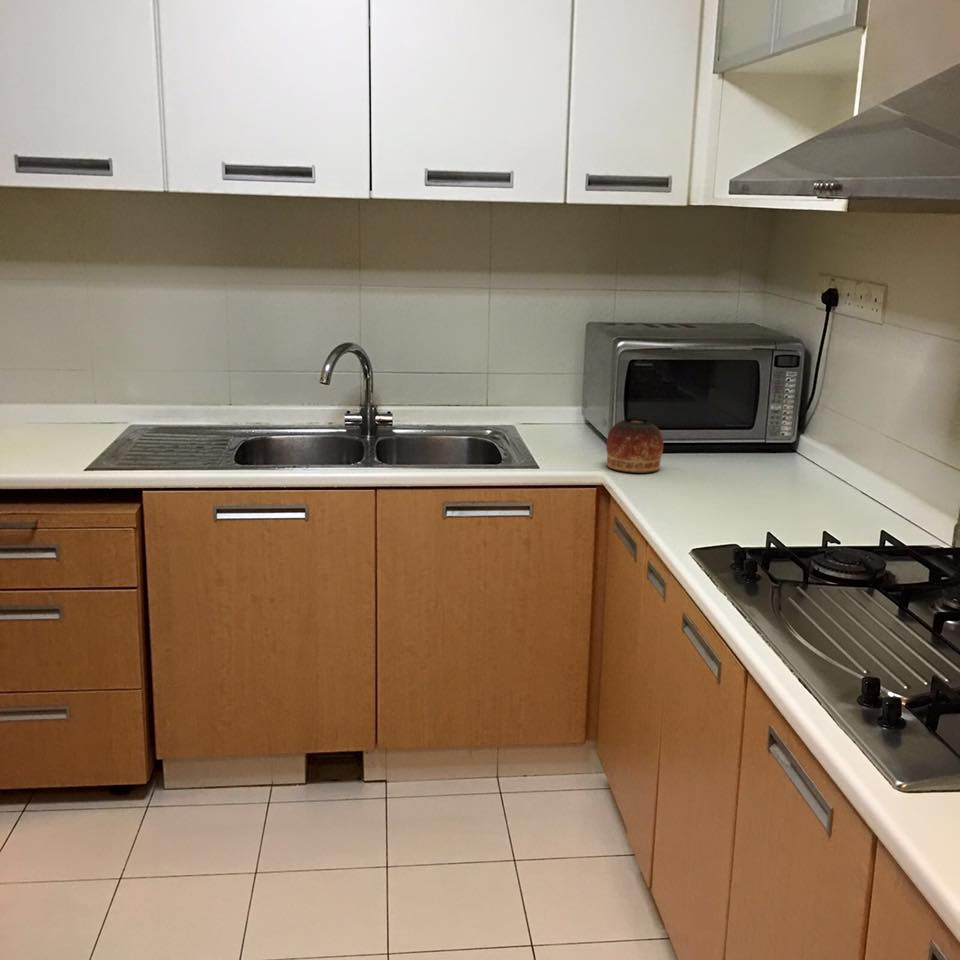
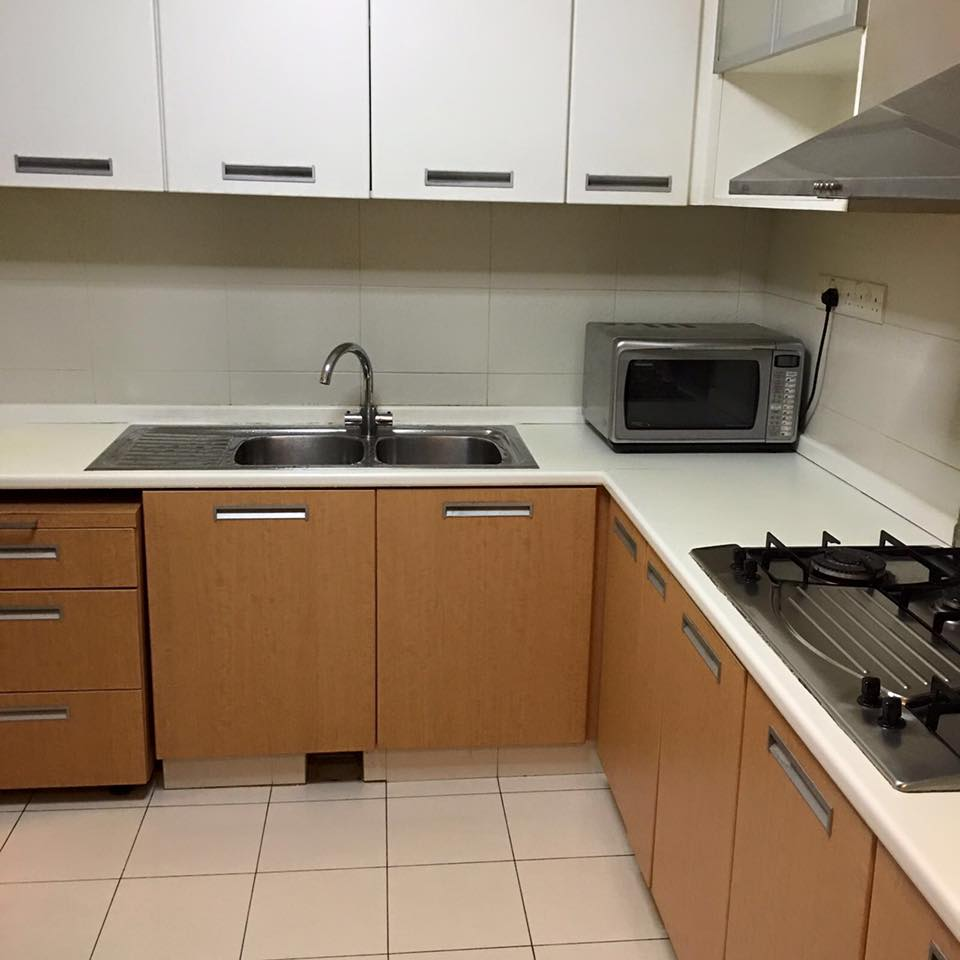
- bowl [605,418,665,474]
